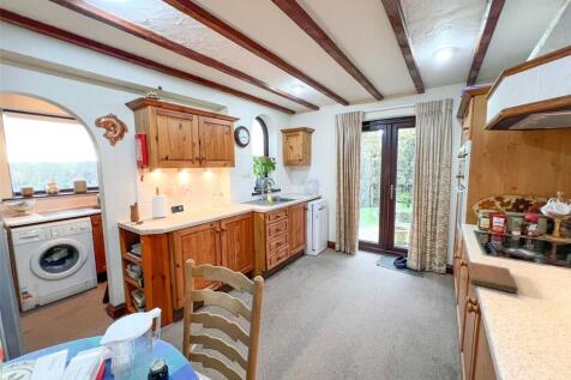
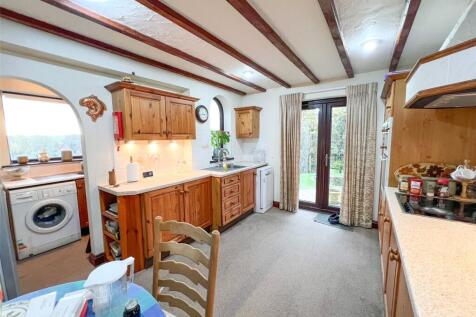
- notebook [467,260,519,294]
